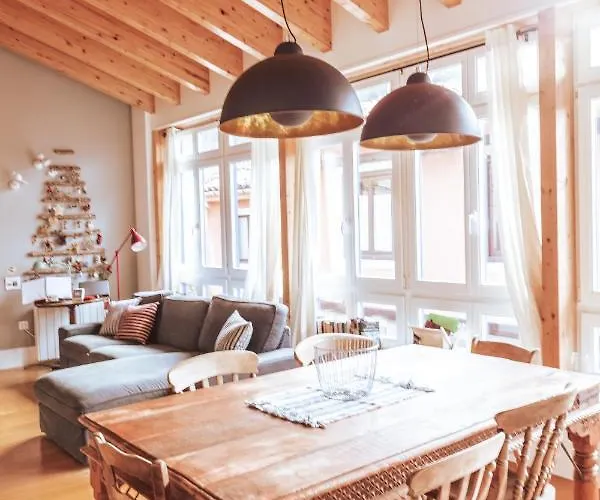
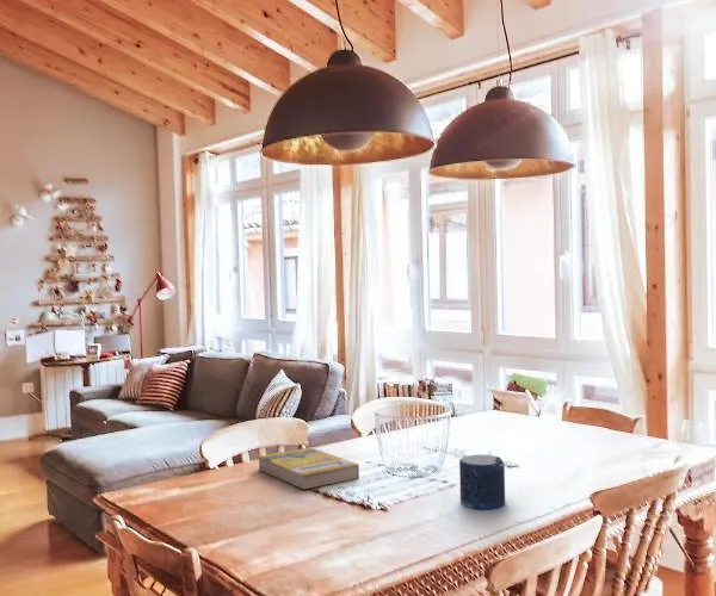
+ candle [458,453,506,510]
+ book [258,446,360,490]
